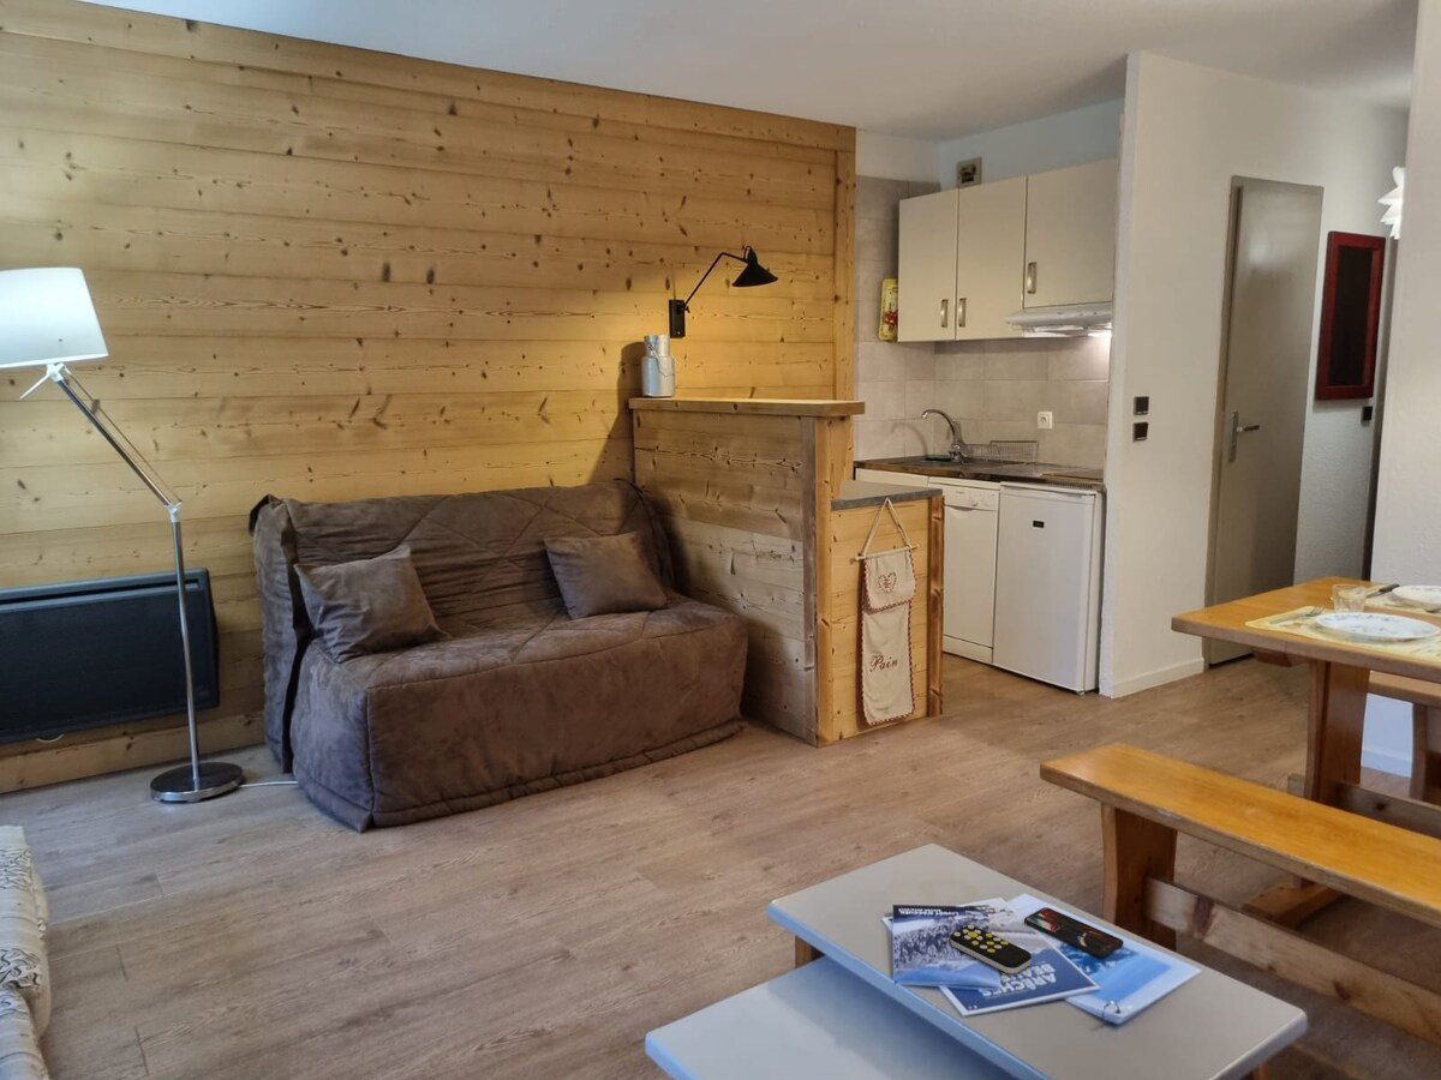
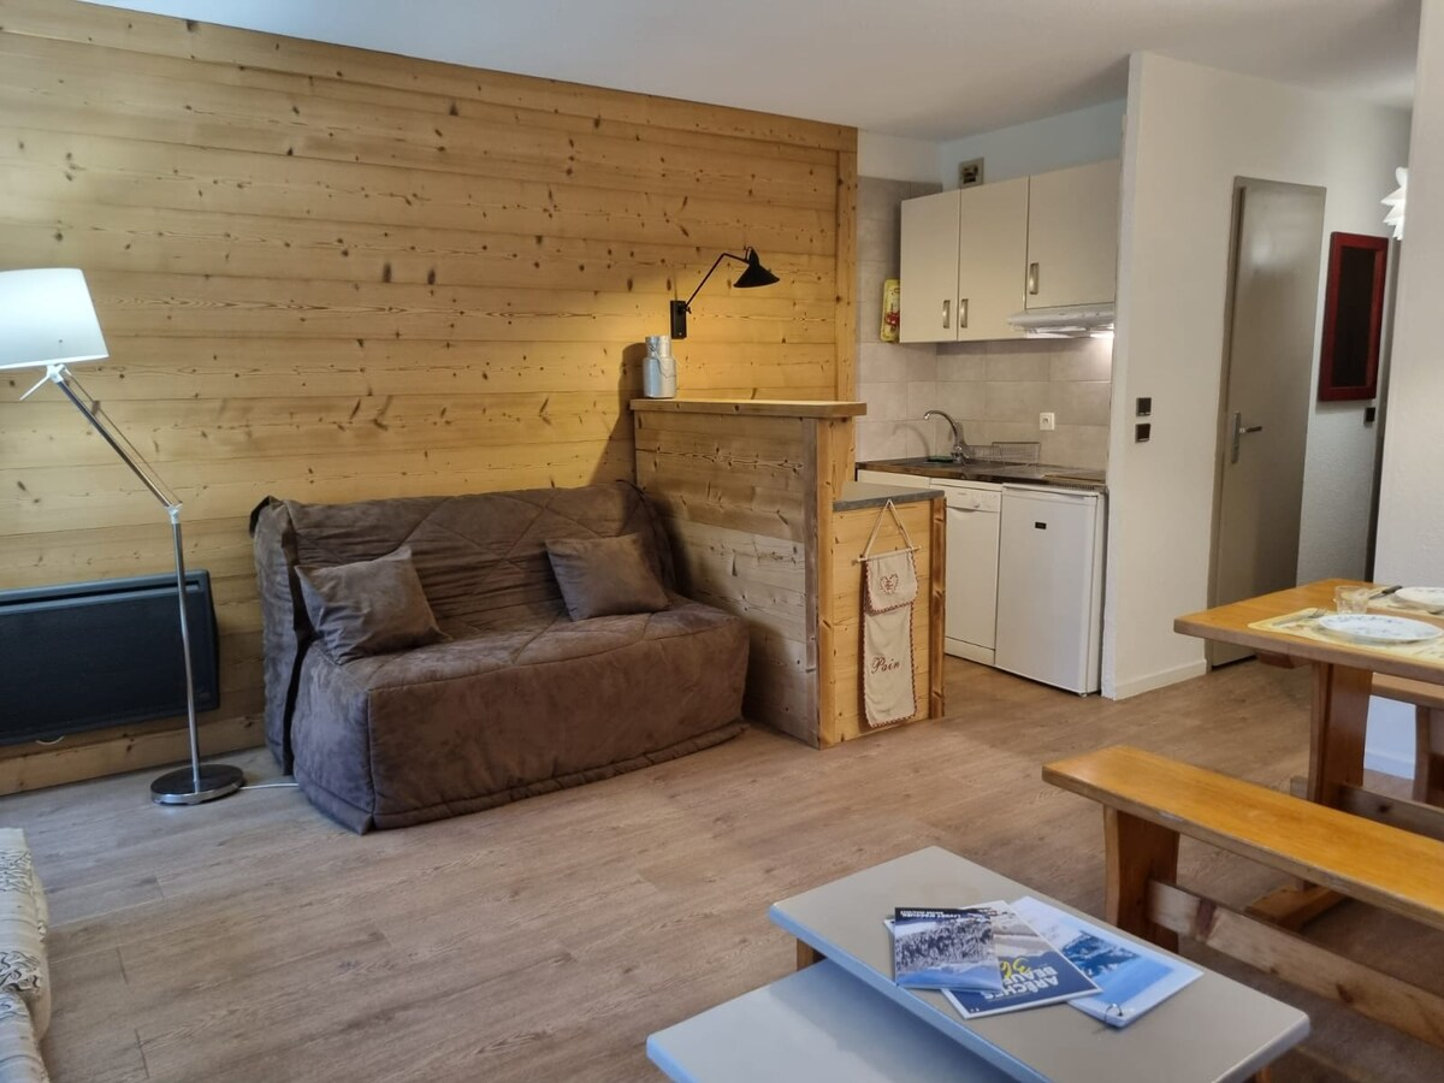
- smartphone [1023,906,1125,959]
- remote control [949,924,1033,974]
